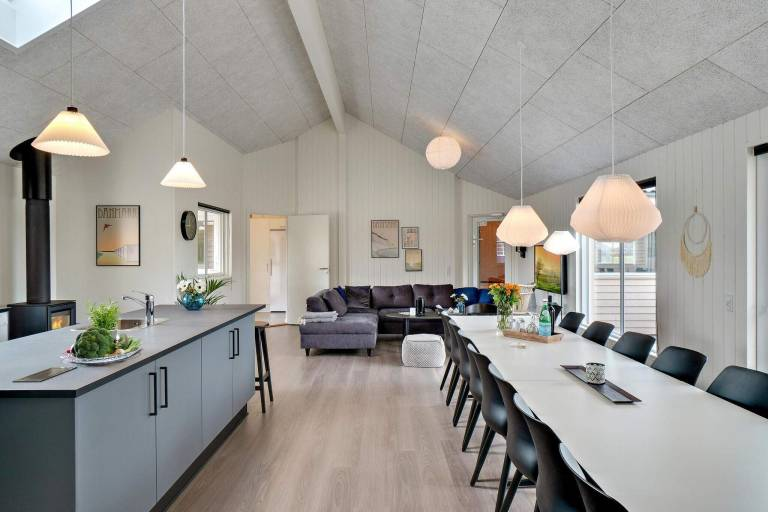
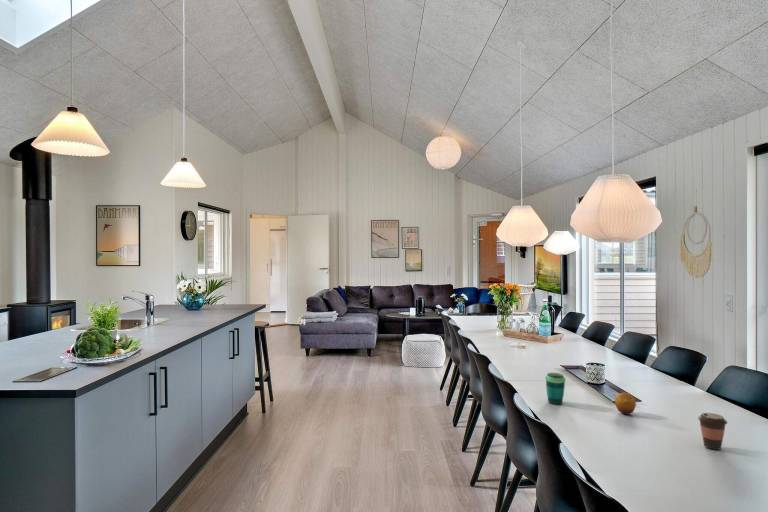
+ fruit [614,391,637,415]
+ coffee cup [697,412,728,451]
+ cup [544,372,567,405]
